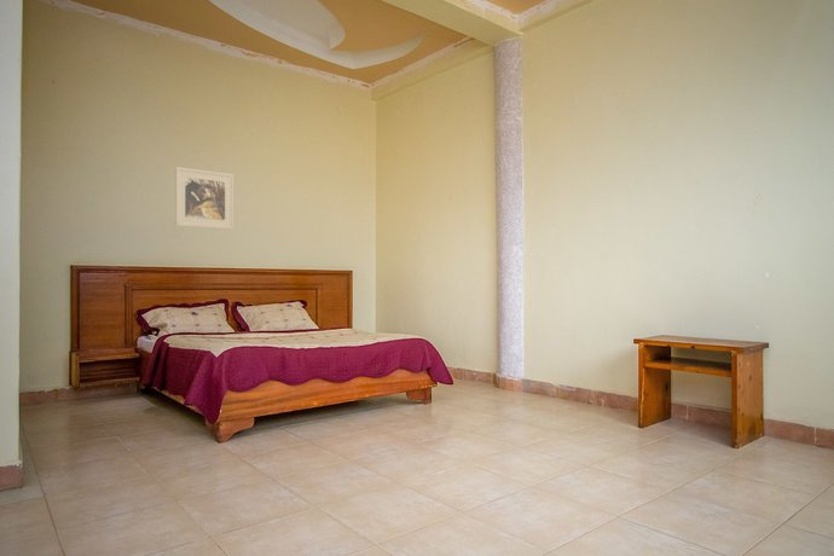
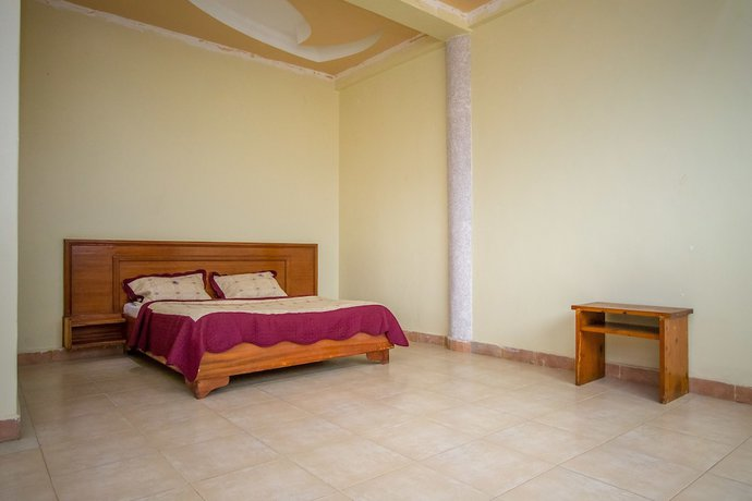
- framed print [174,166,234,231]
